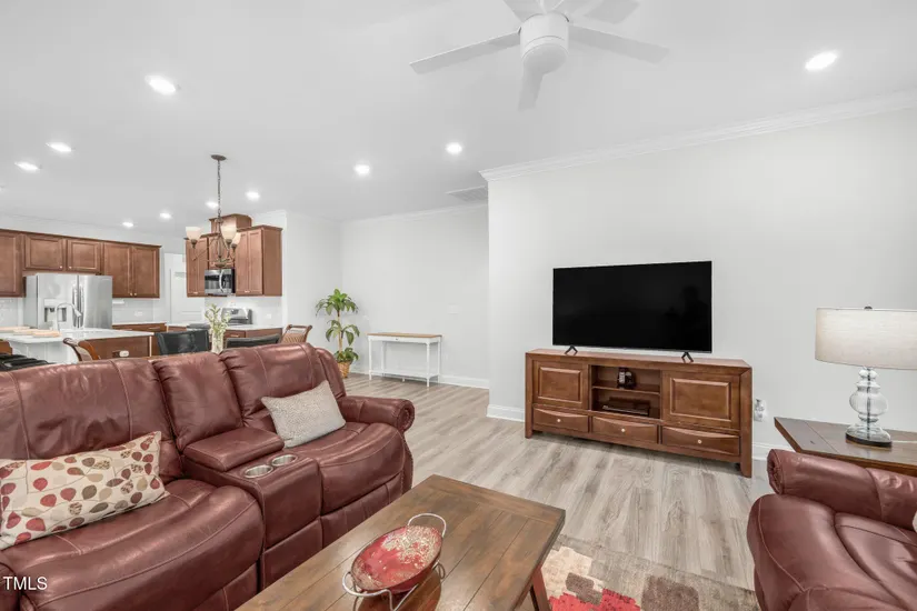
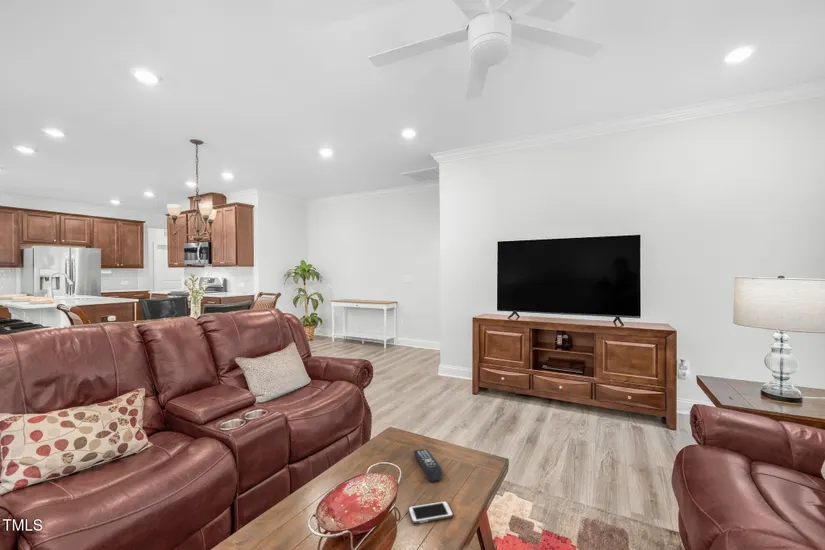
+ remote control [413,448,443,482]
+ cell phone [407,500,454,525]
